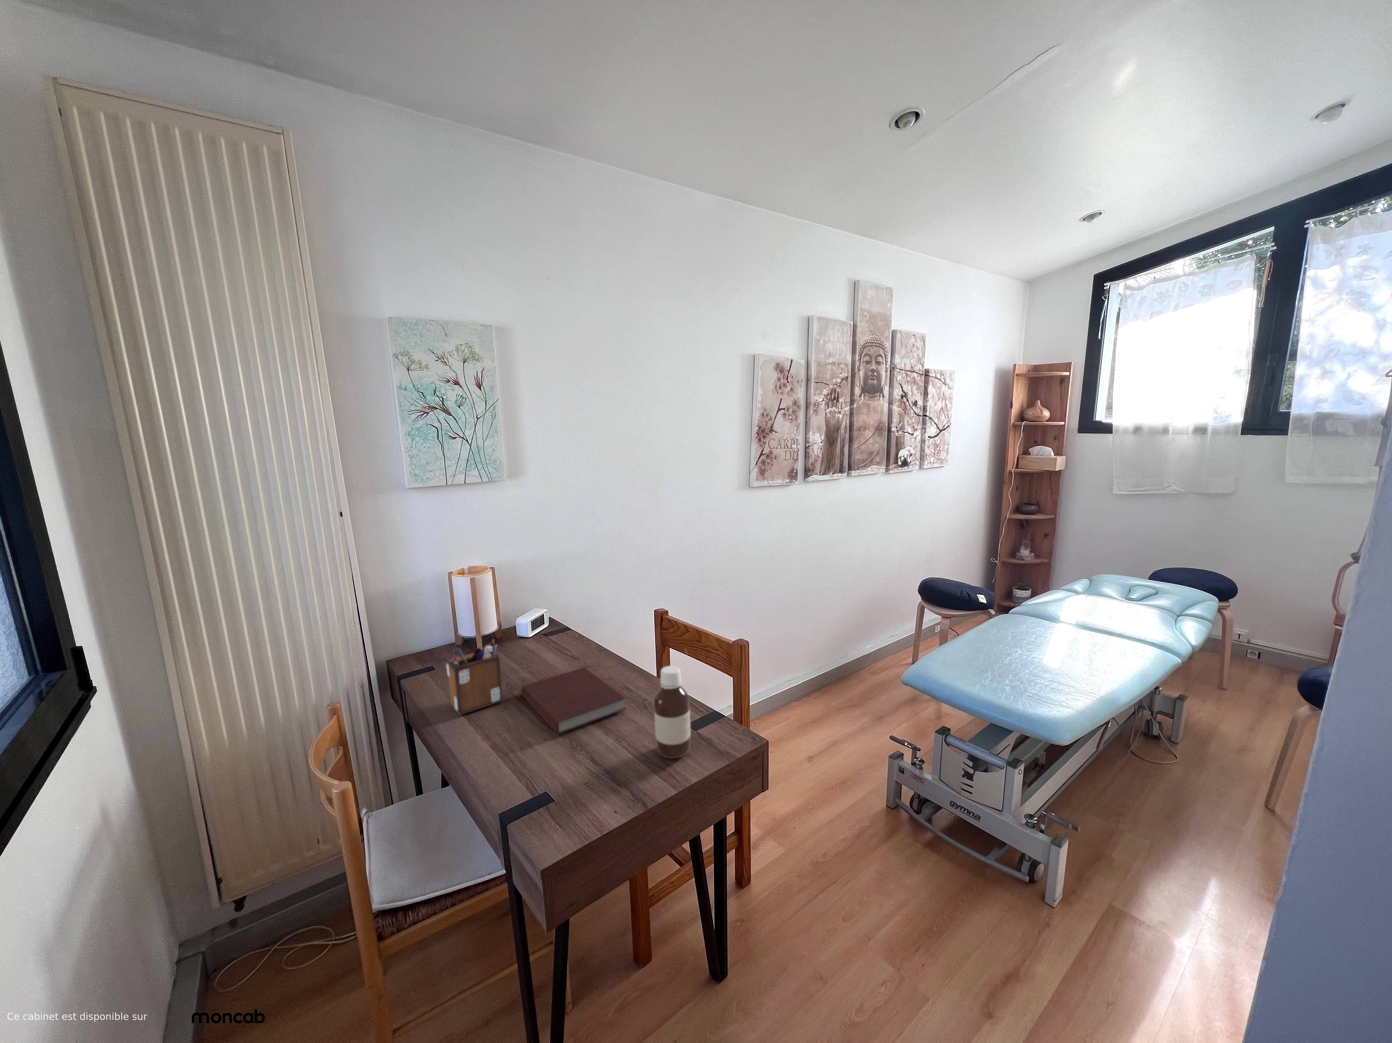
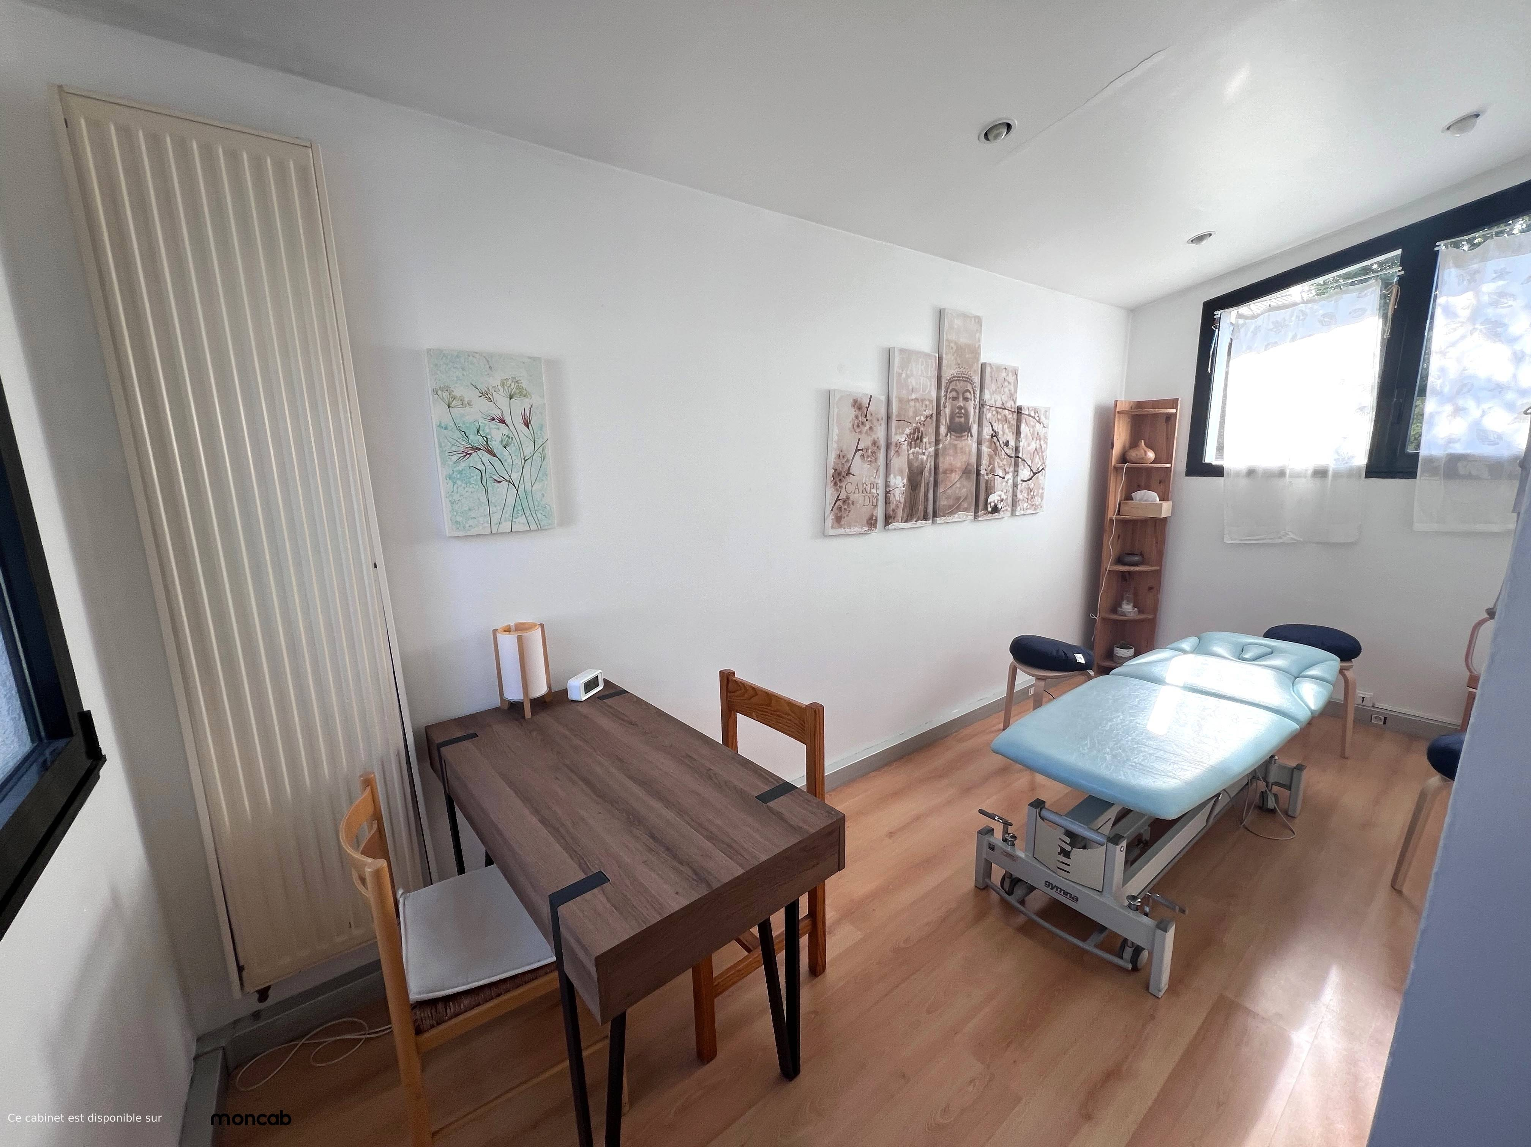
- bottle [654,665,692,759]
- desk organizer [445,638,503,715]
- notebook [521,667,627,734]
